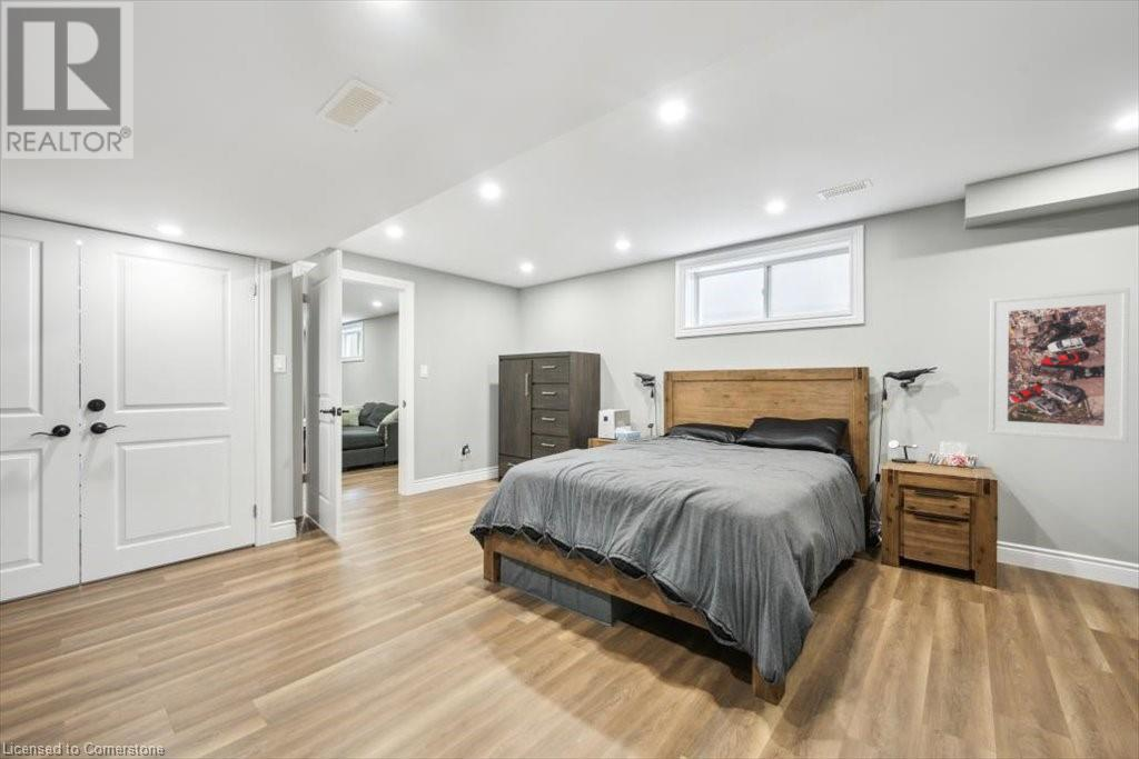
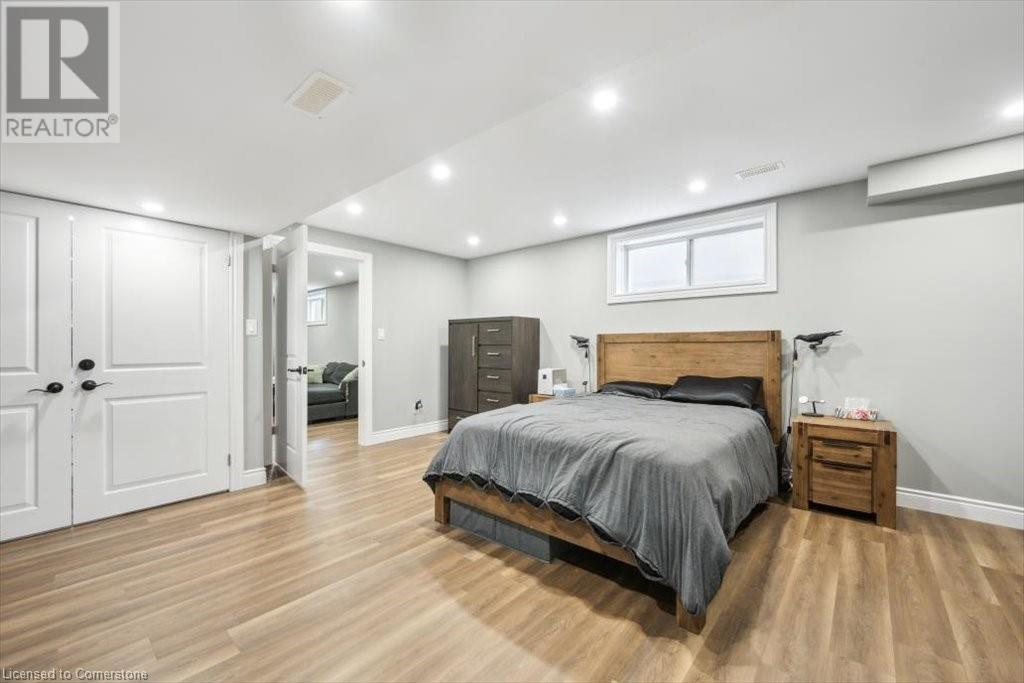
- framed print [988,287,1131,443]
